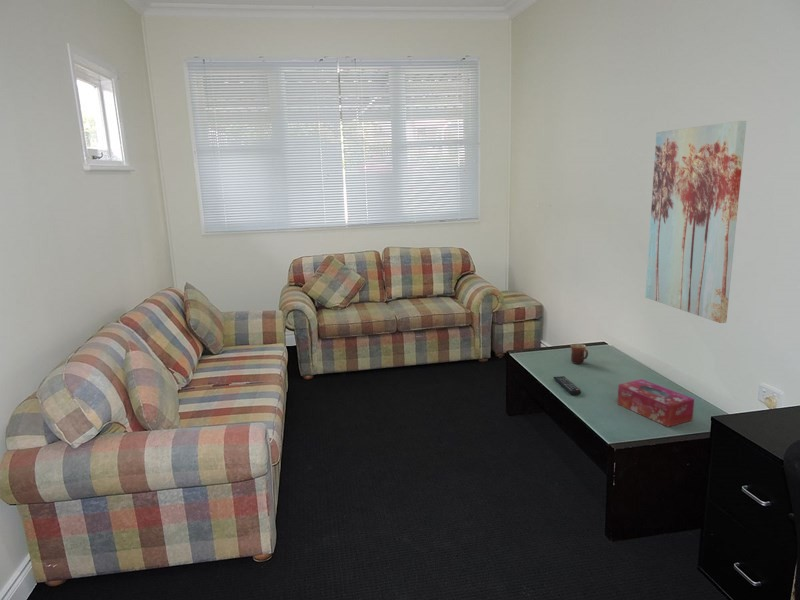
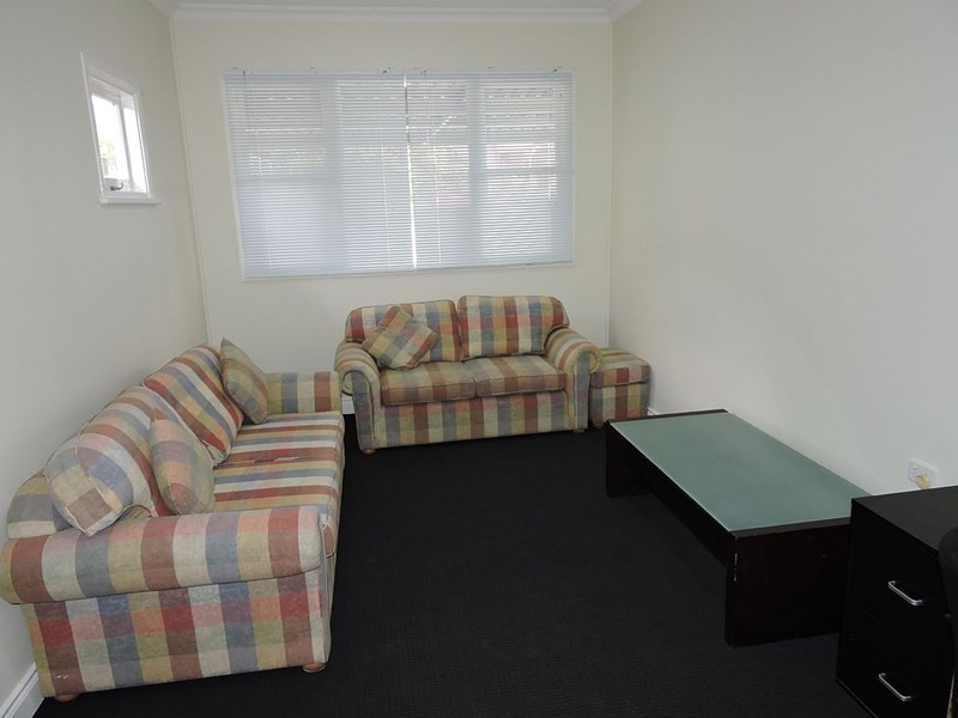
- tissue box [616,378,695,428]
- mug [569,343,589,365]
- remote control [552,375,582,396]
- wall art [644,120,747,324]
